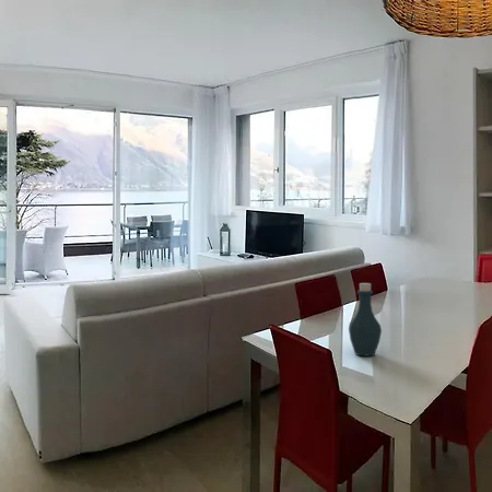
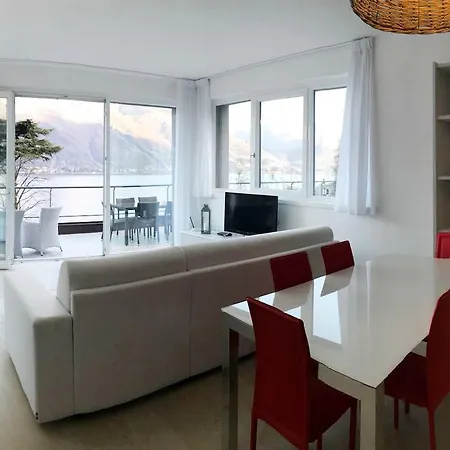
- bottle [348,282,383,358]
